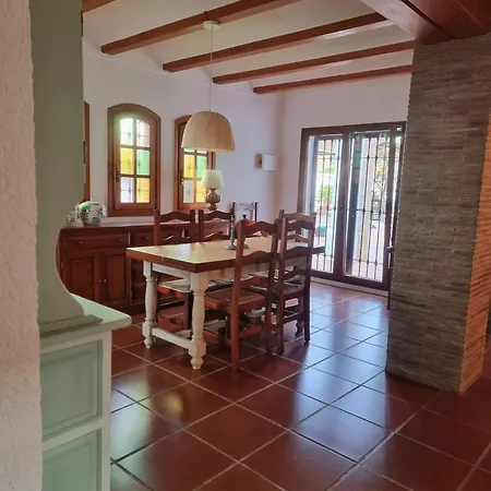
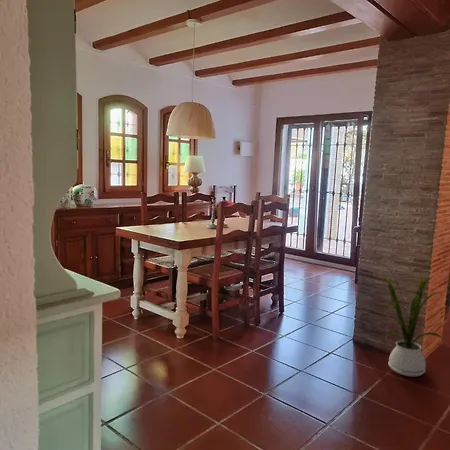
+ house plant [376,261,444,378]
